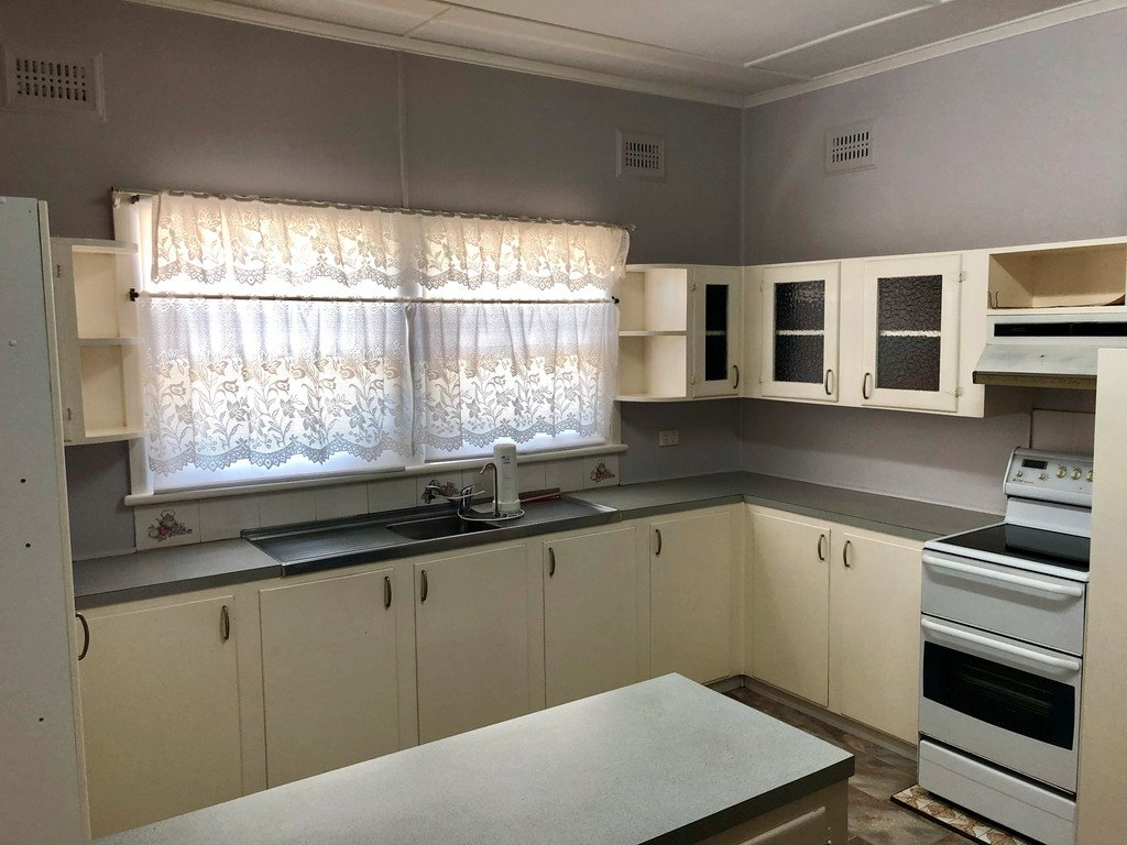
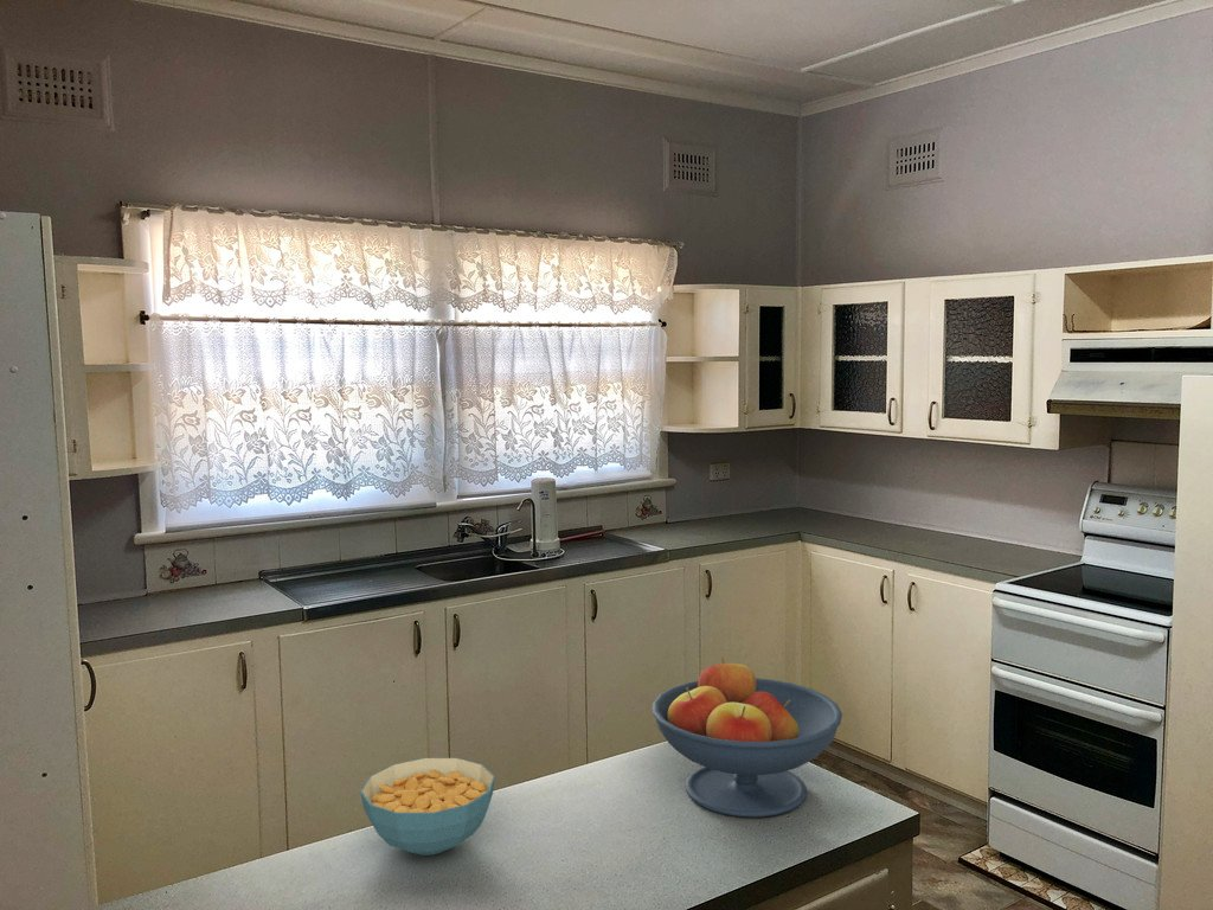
+ fruit bowl [652,656,843,819]
+ cereal bowl [359,757,496,857]
